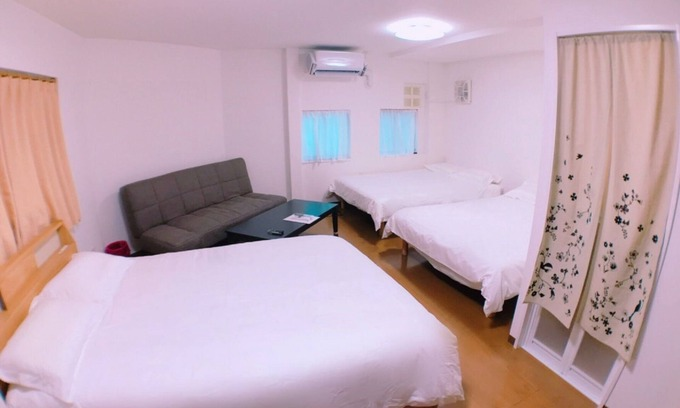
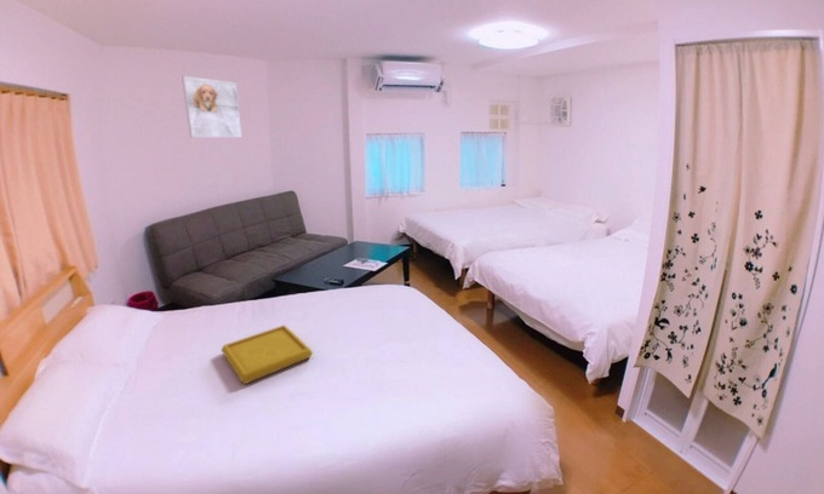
+ serving tray [221,323,314,385]
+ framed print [181,75,242,138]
